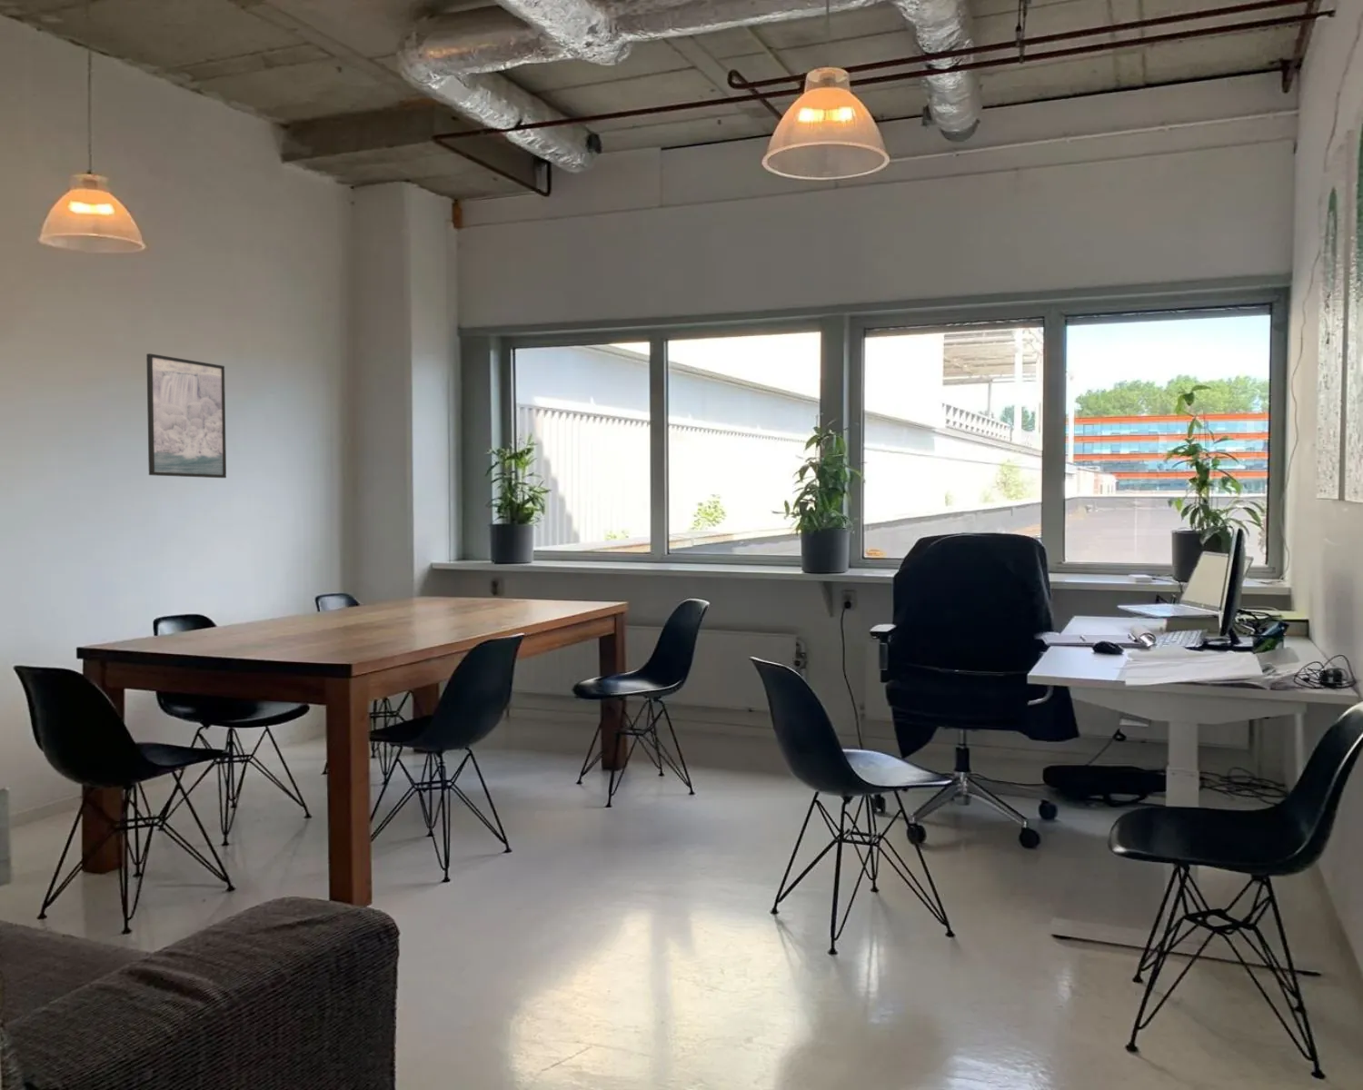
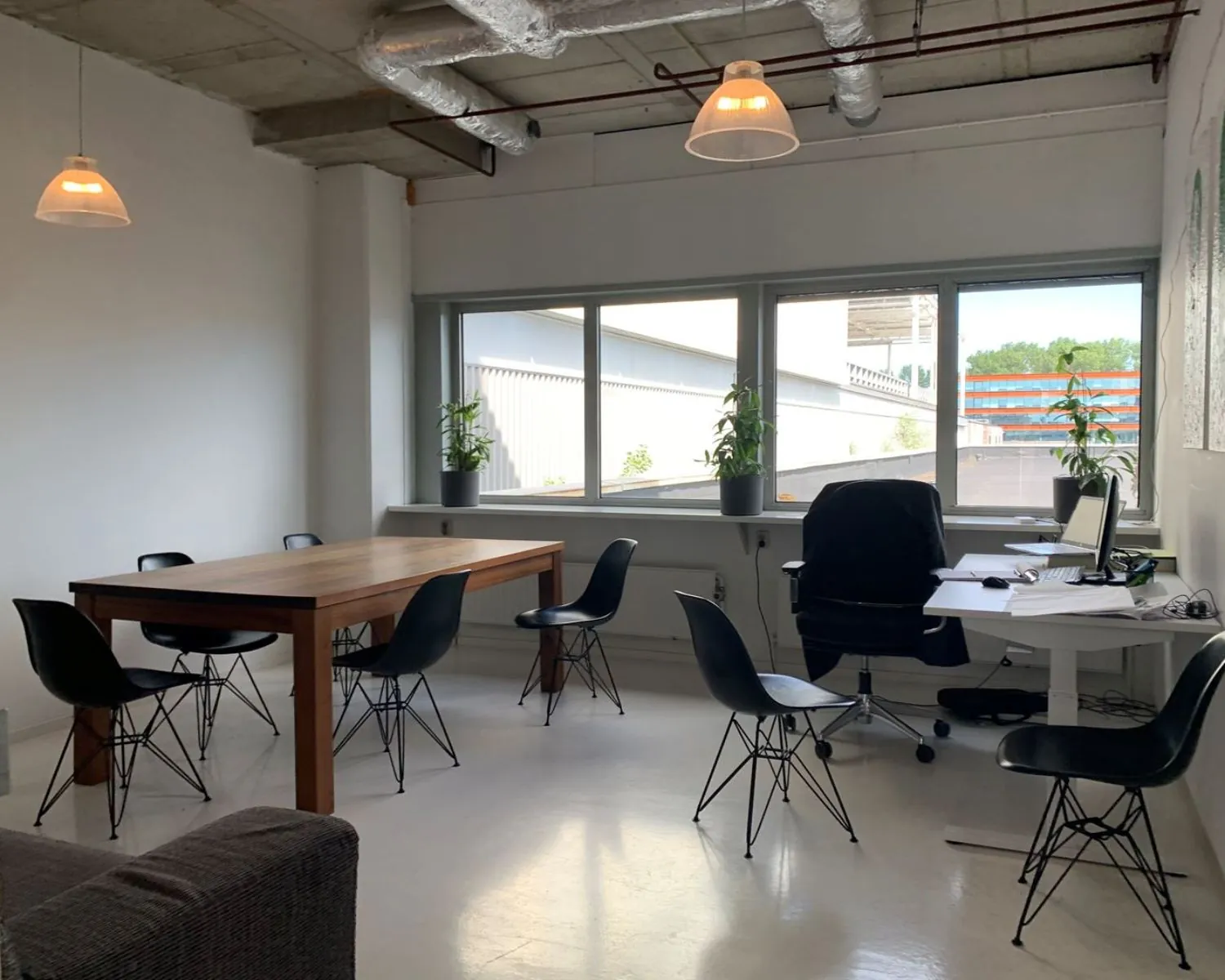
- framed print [146,353,227,478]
